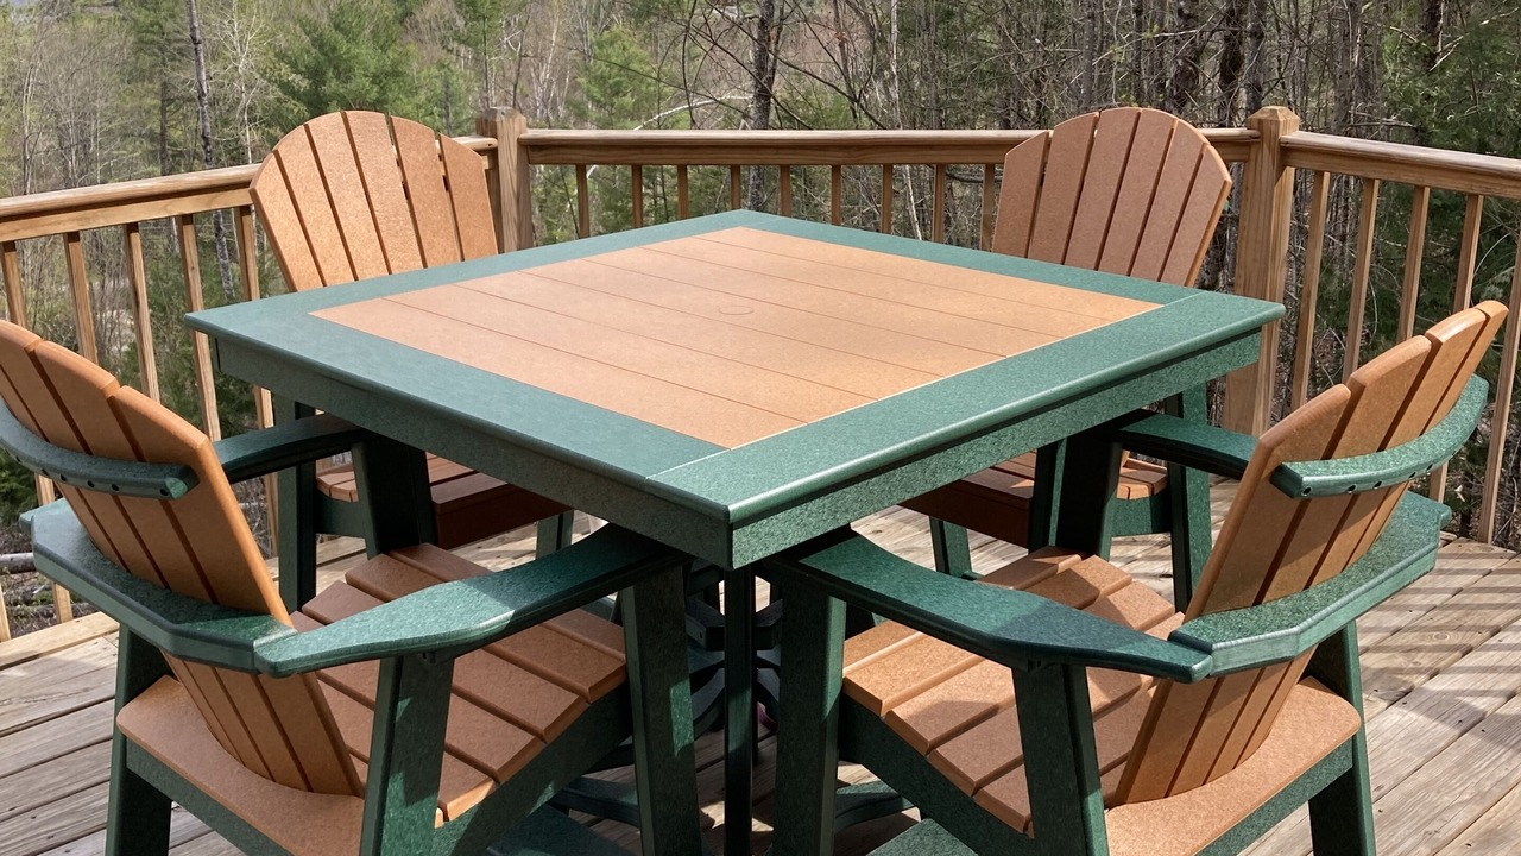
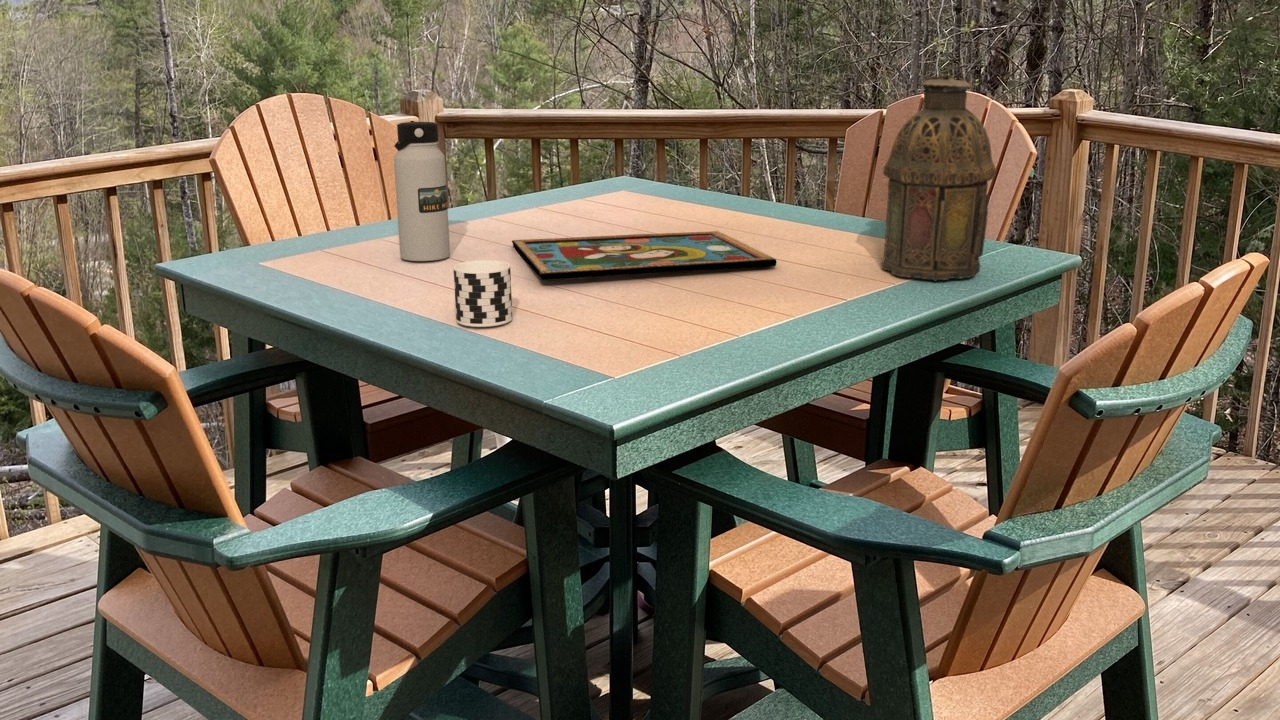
+ cup [452,259,513,328]
+ framed painting [511,230,778,281]
+ water bottle [393,121,451,262]
+ lantern [881,74,997,281]
